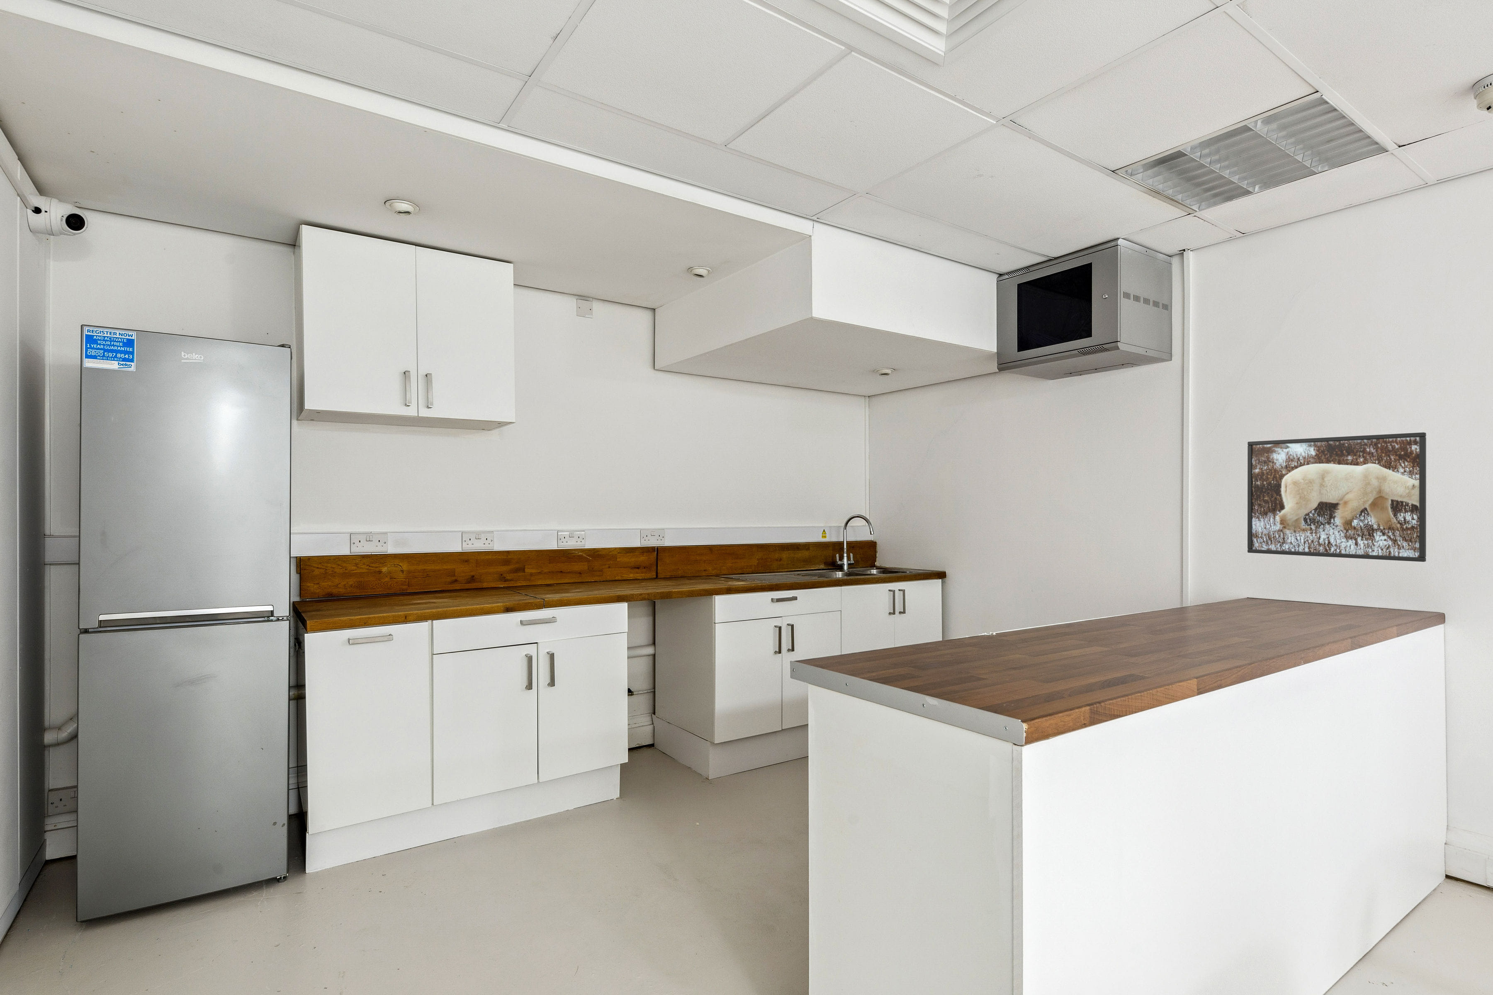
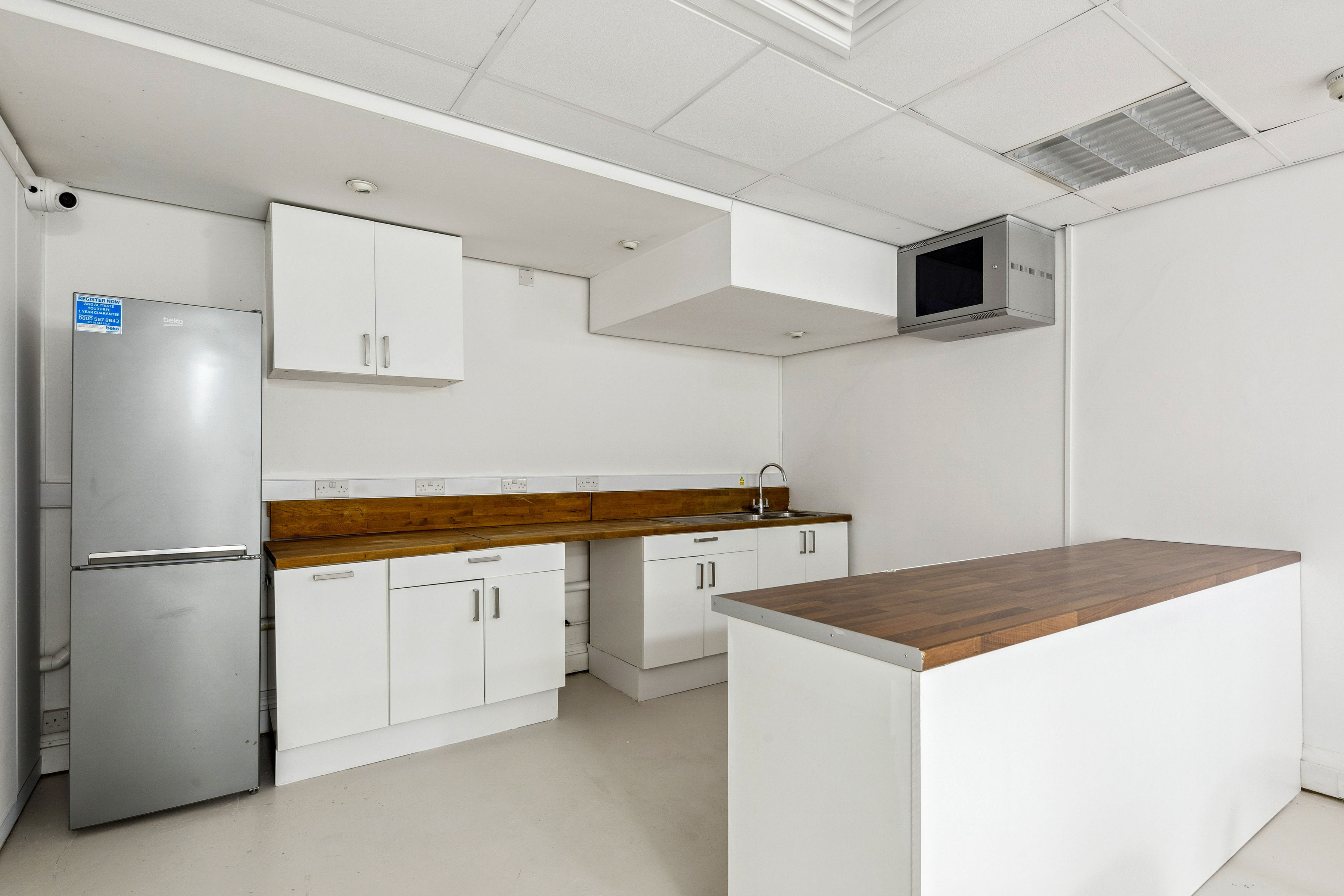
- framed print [1247,432,1426,562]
